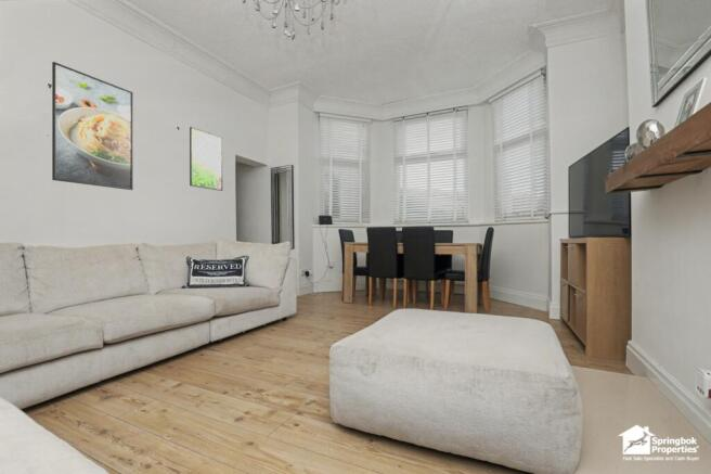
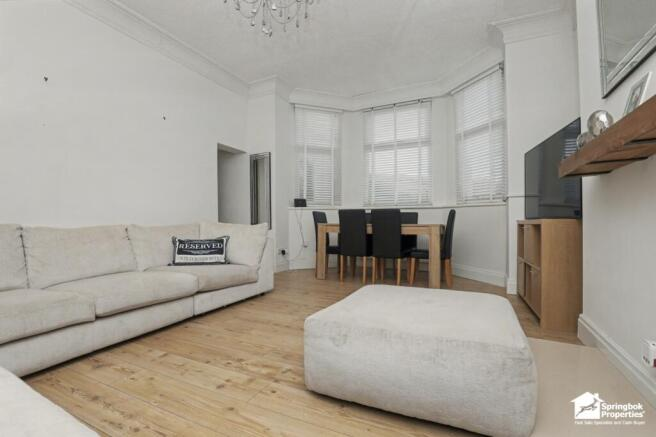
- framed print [51,61,134,191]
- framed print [189,126,224,192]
